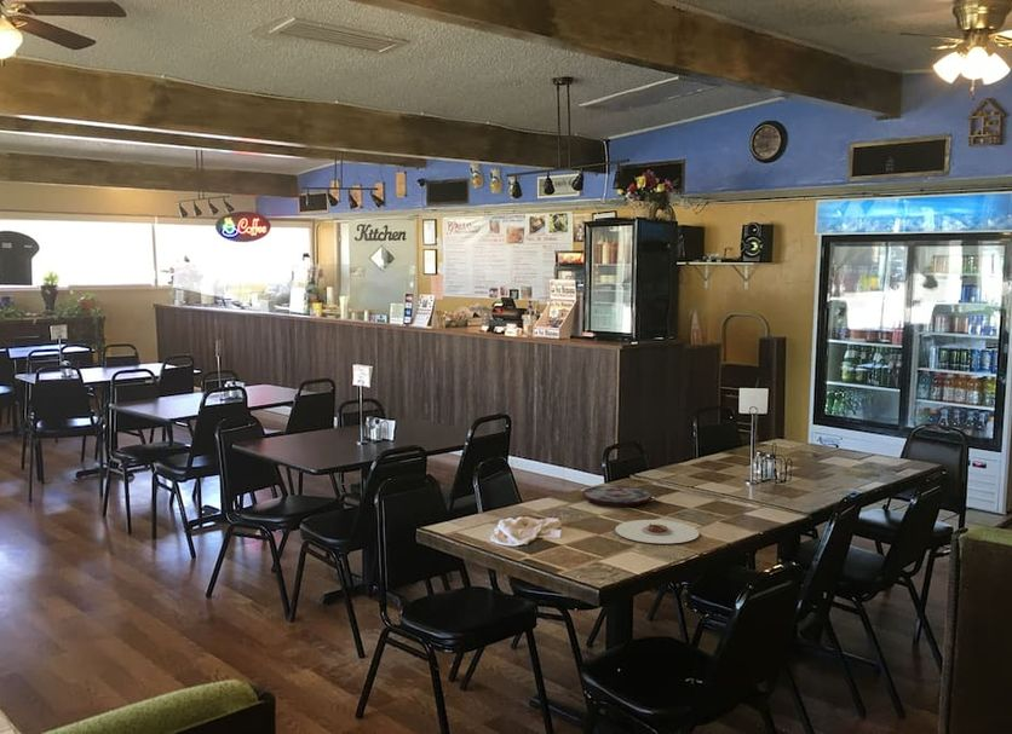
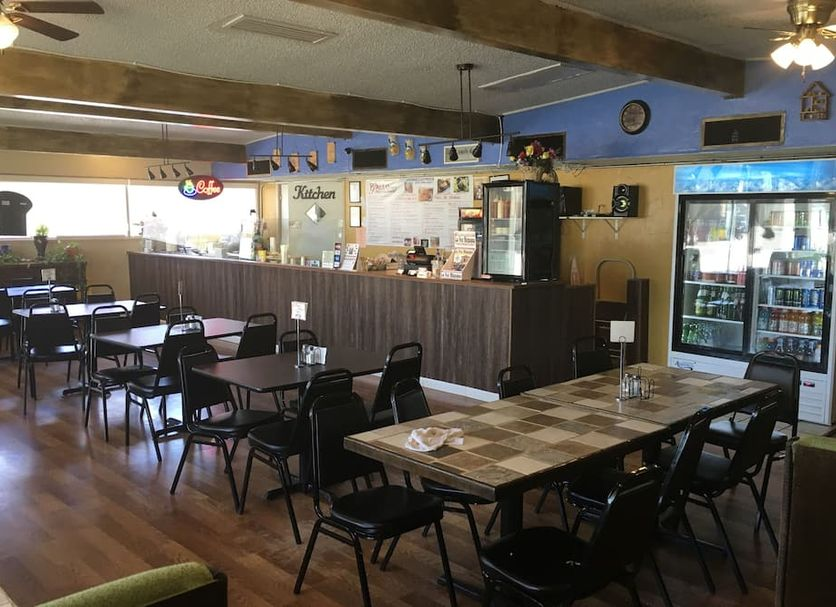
- plate [581,485,652,507]
- plate [614,519,700,544]
